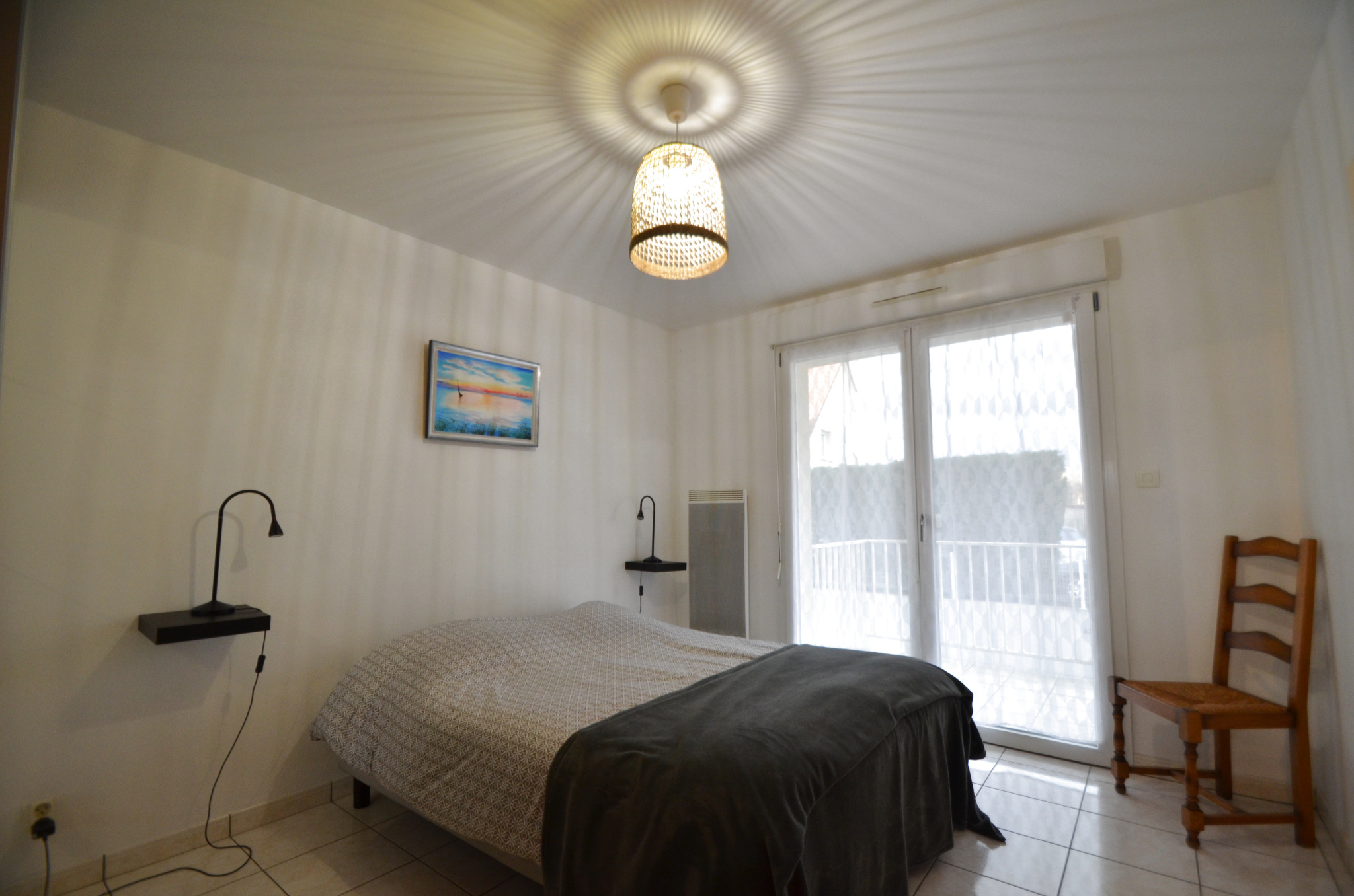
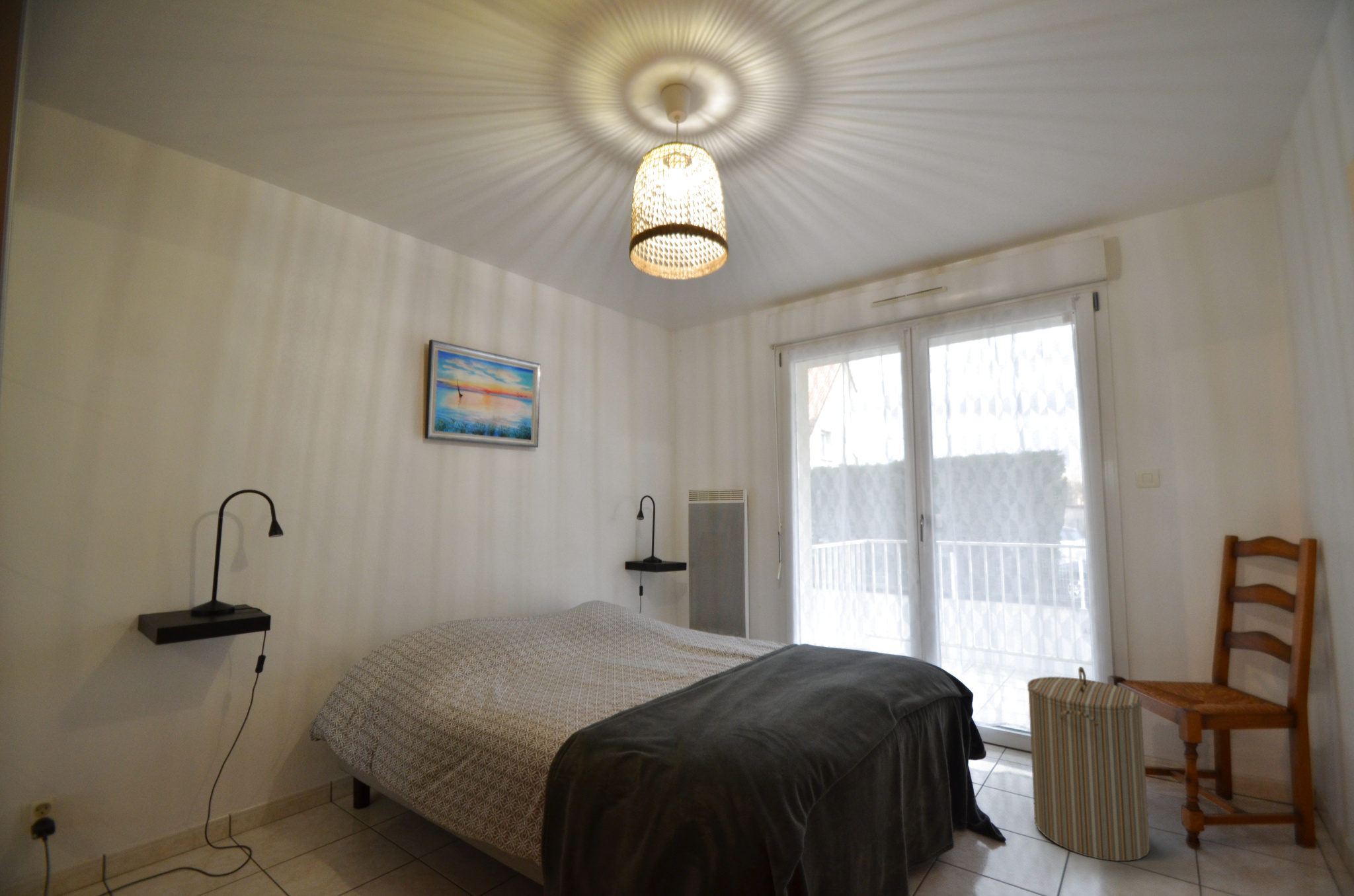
+ laundry hamper [1027,666,1151,862]
